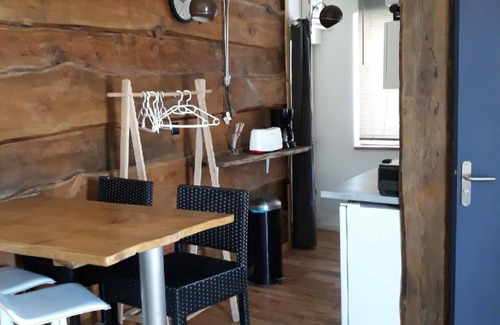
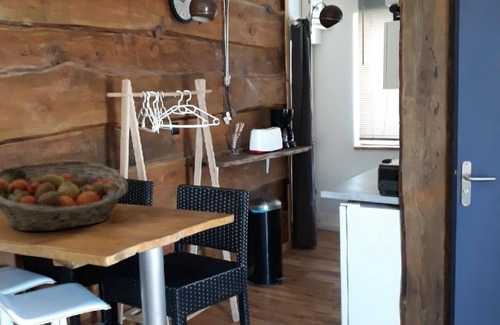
+ fruit basket [0,160,129,233]
